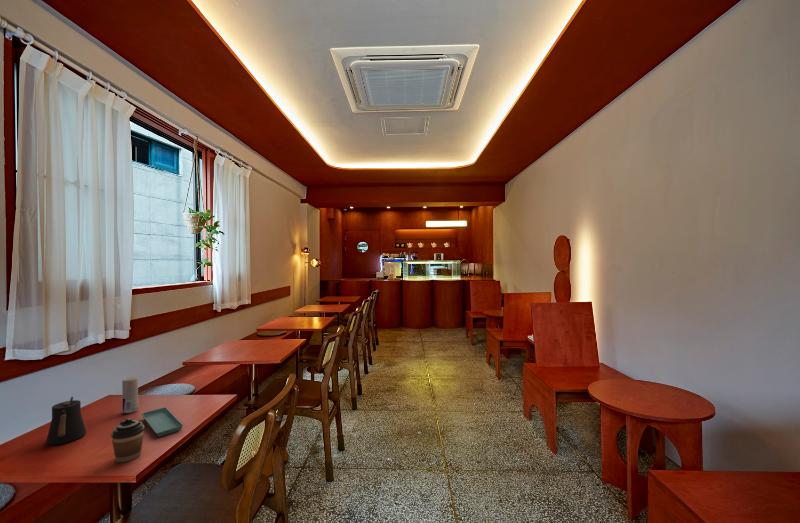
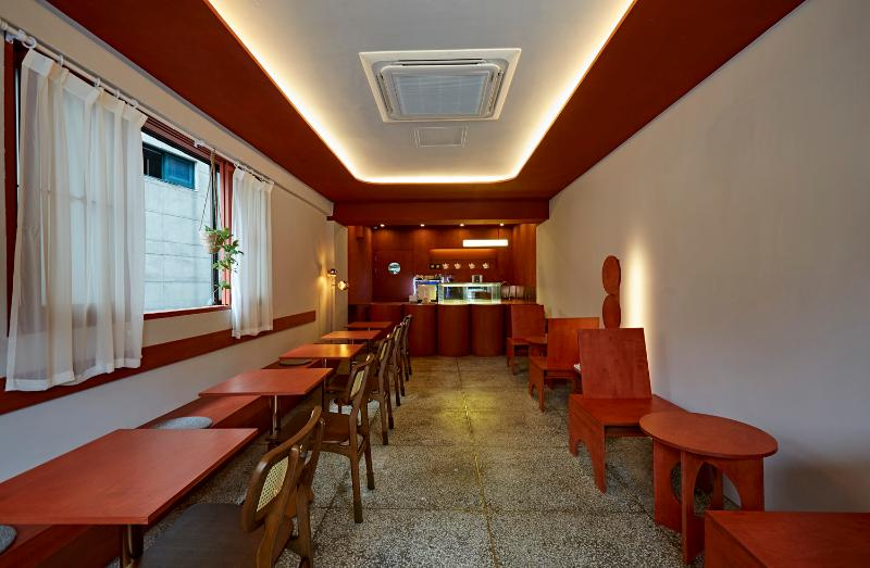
- beverage can [121,376,139,414]
- coffee cup [110,418,146,463]
- saucer [140,406,184,438]
- kettle [45,396,87,446]
